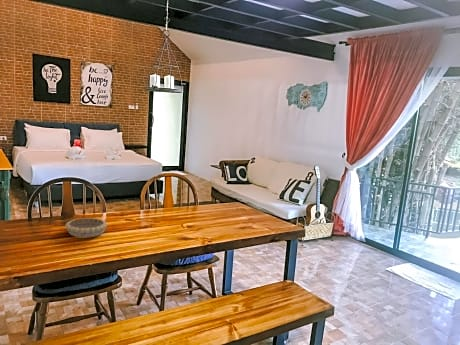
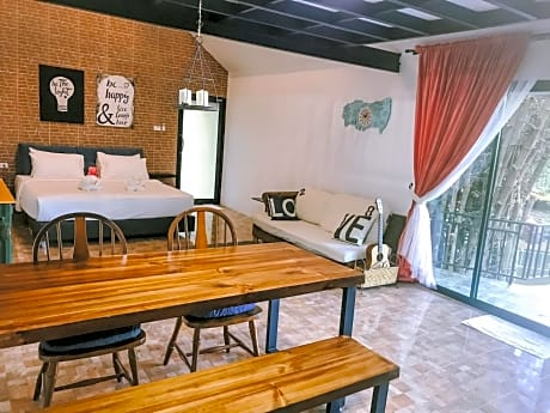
- decorative bowl [64,217,108,238]
